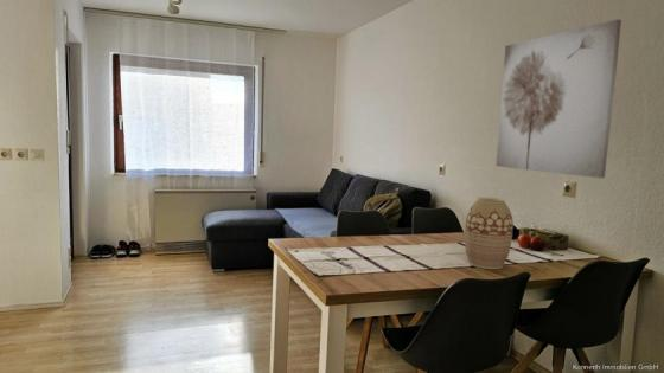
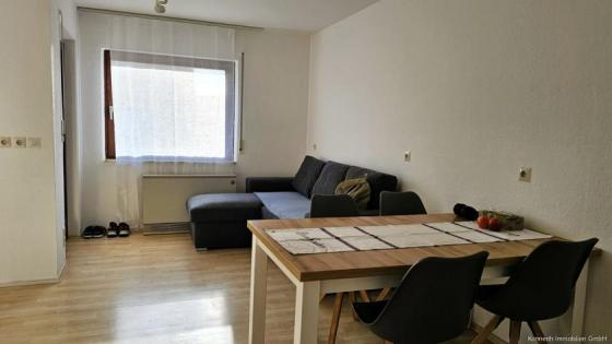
- vase [464,195,515,270]
- wall art [494,18,622,179]
